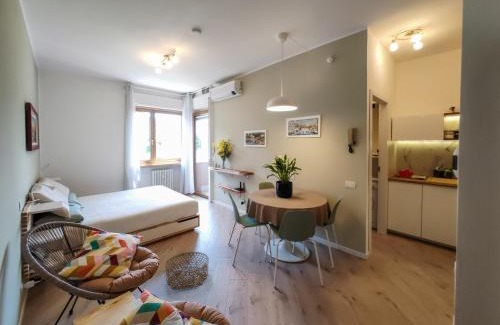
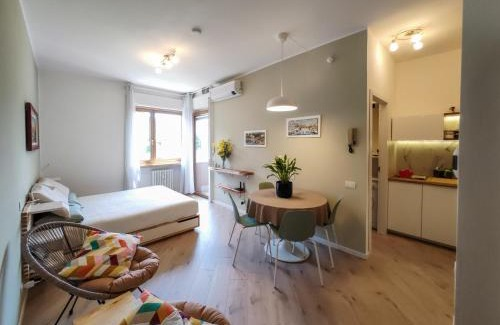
- basket [164,251,210,290]
